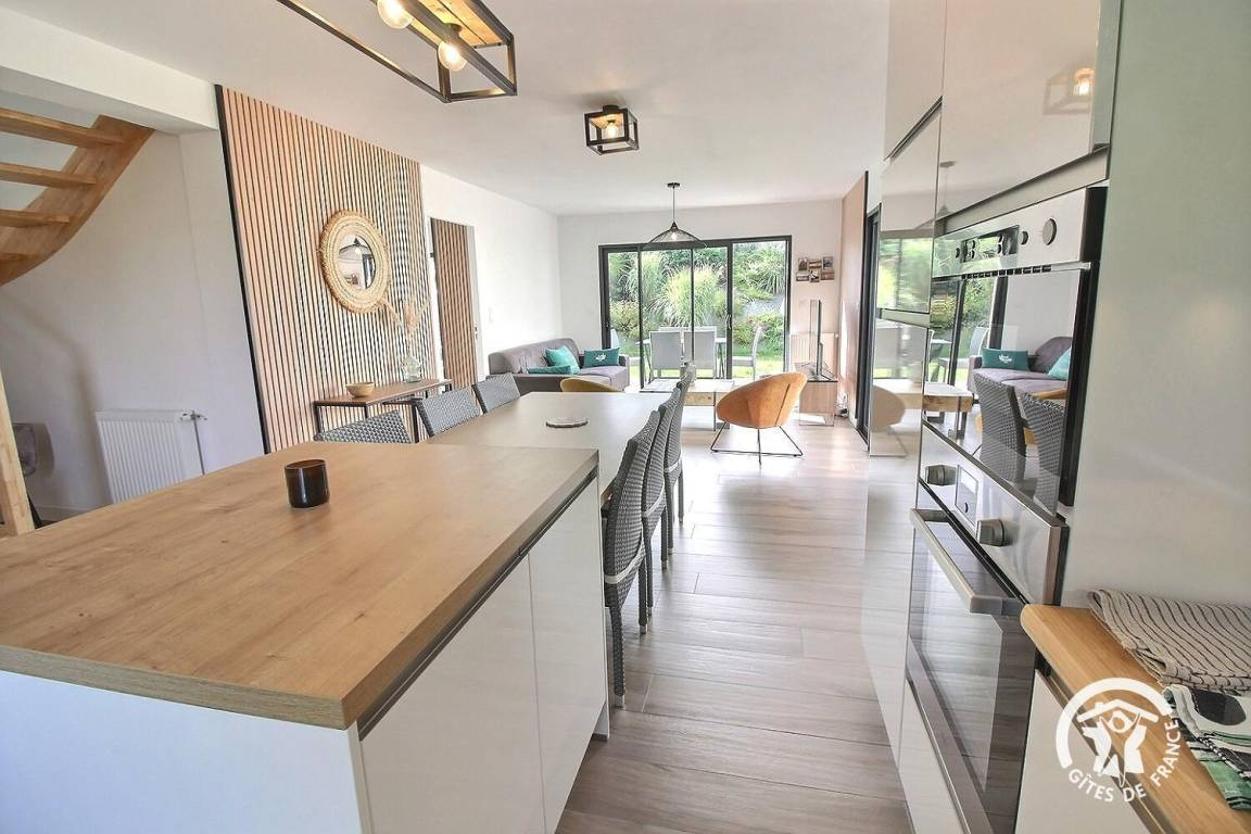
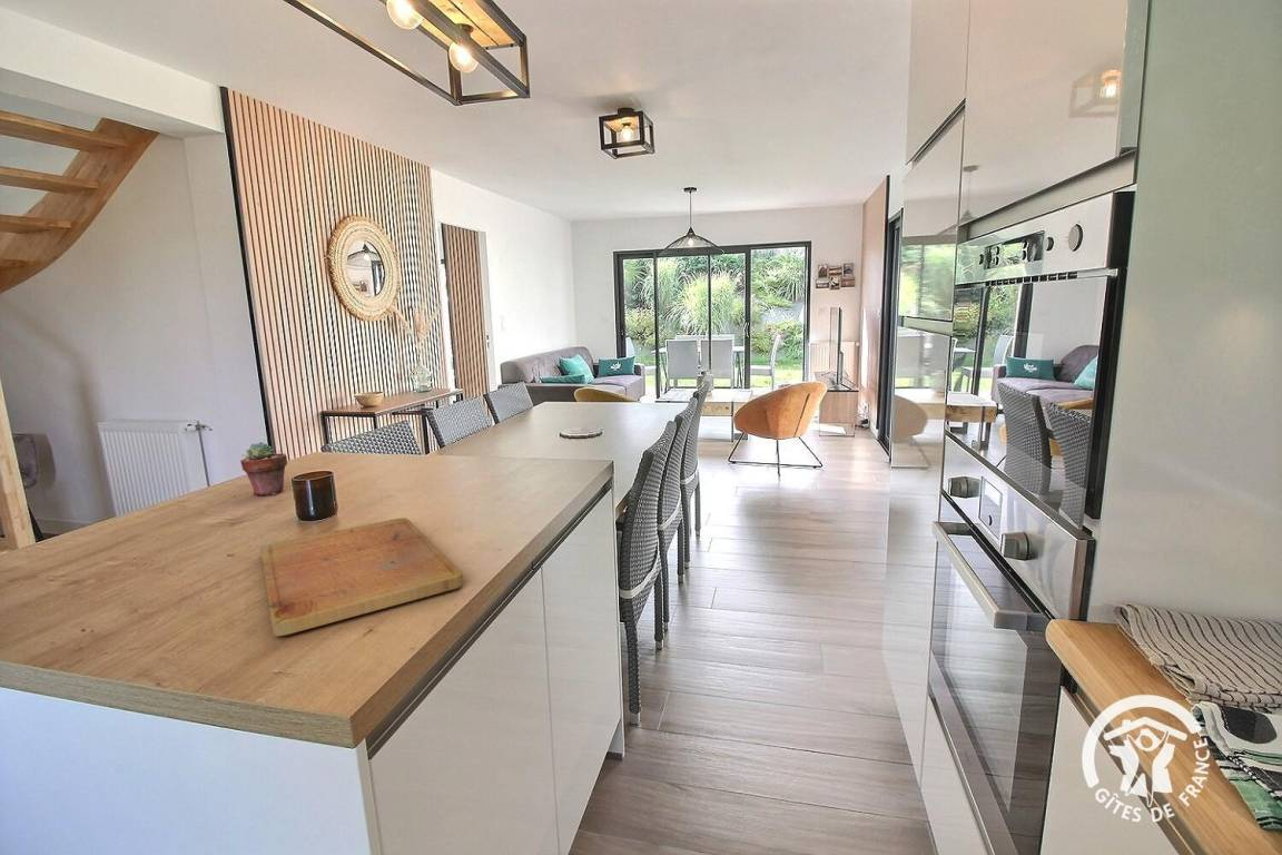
+ potted succulent [239,441,288,497]
+ cutting board [259,517,464,637]
